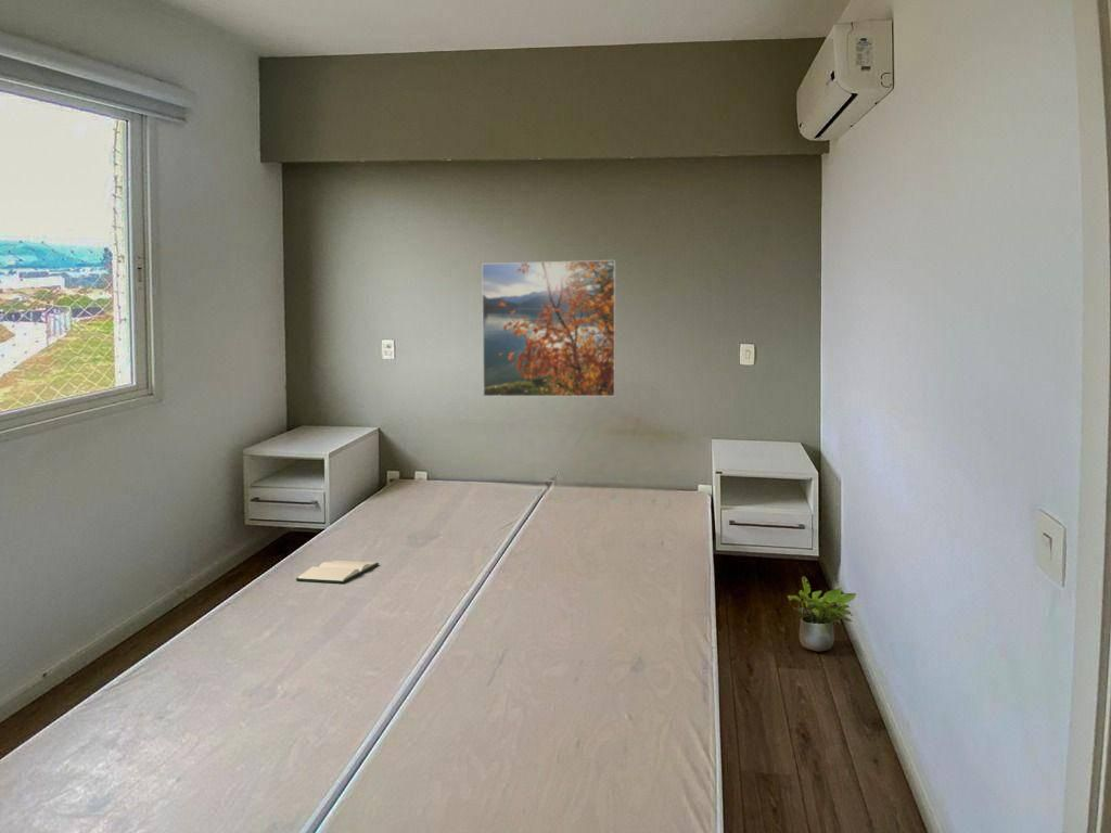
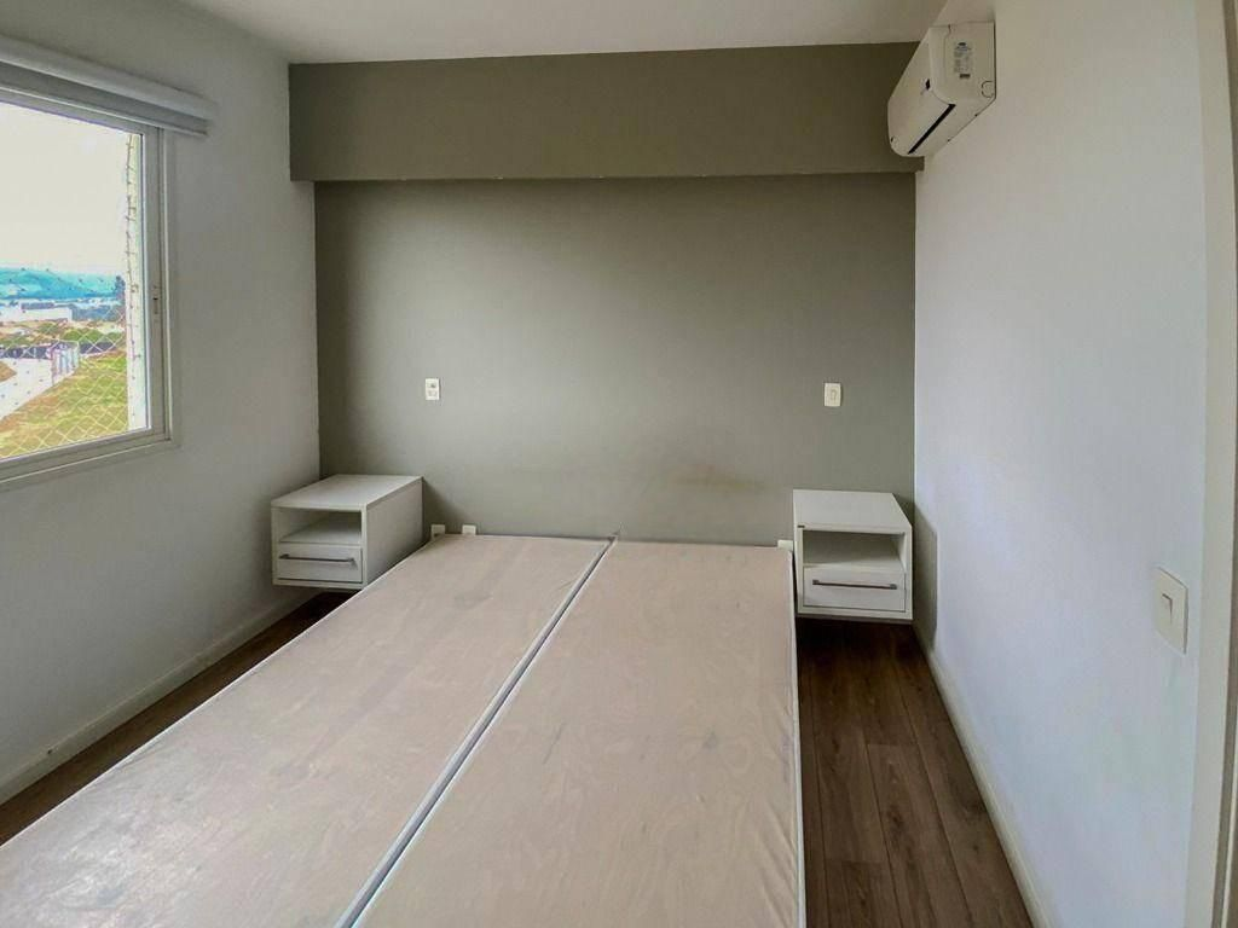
- potted plant [787,576,857,653]
- hardback book [295,560,380,585]
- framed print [481,259,616,398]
